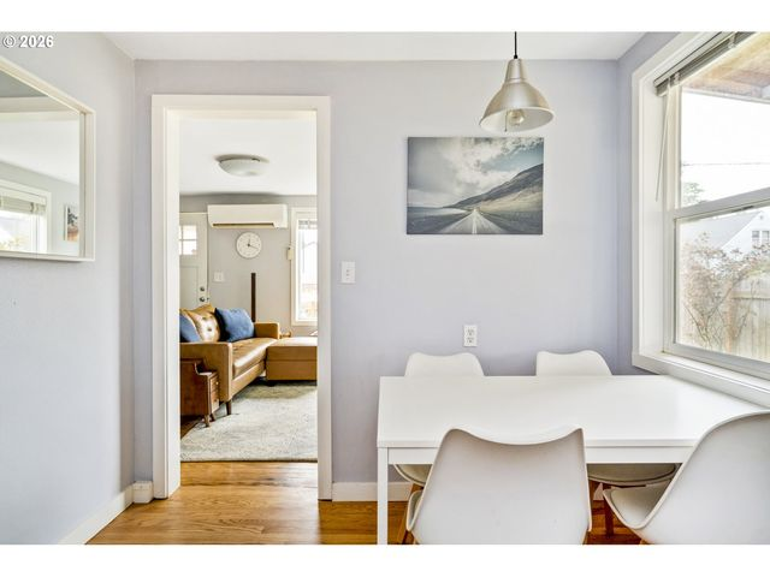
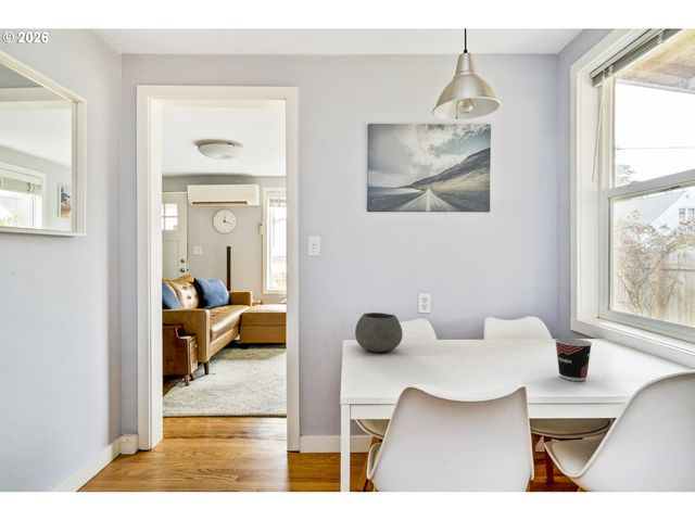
+ cup [554,338,593,382]
+ bowl [354,312,404,353]
